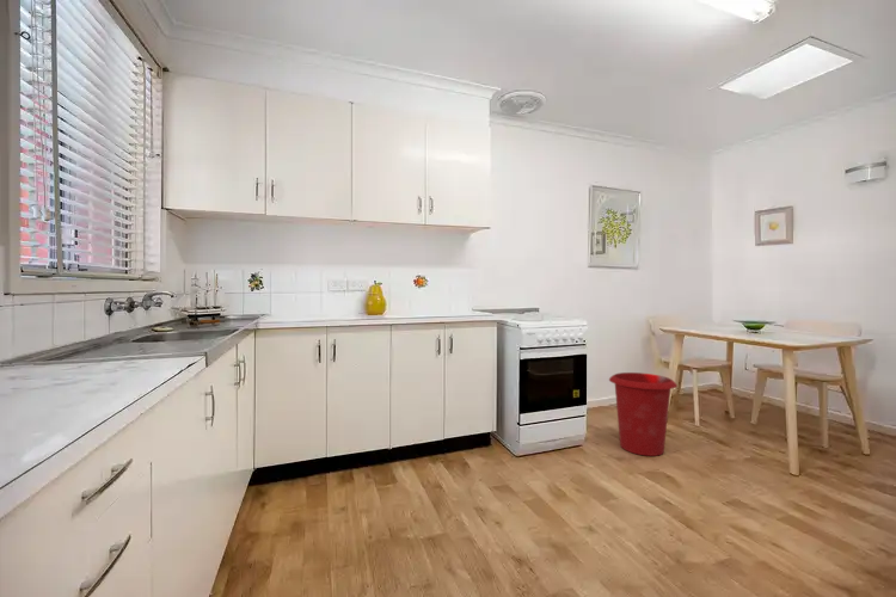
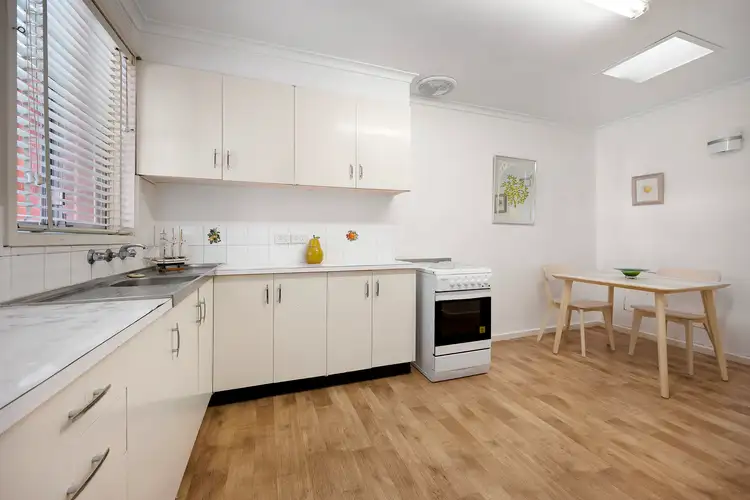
- waste bin [608,371,679,457]
